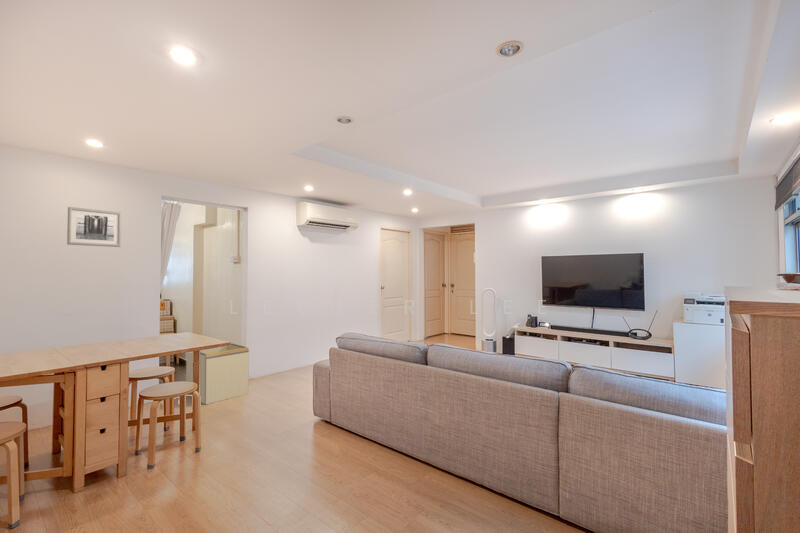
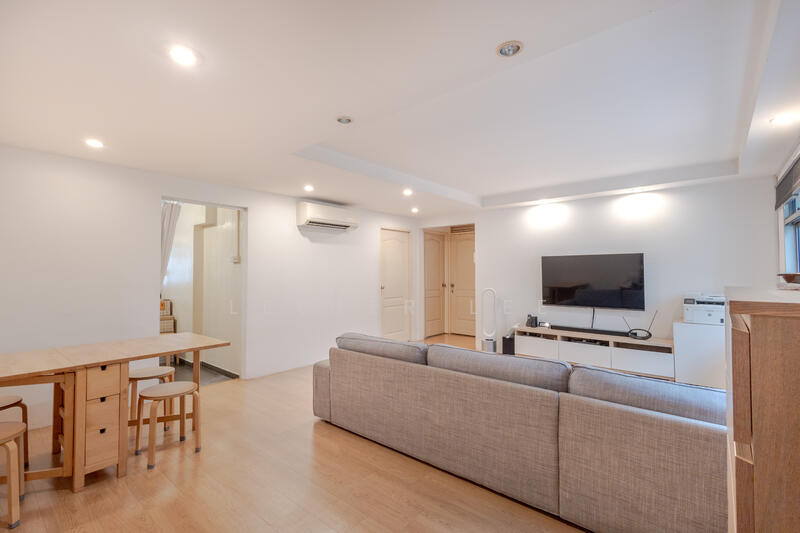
- wall art [66,206,123,248]
- storage bin [185,342,250,405]
